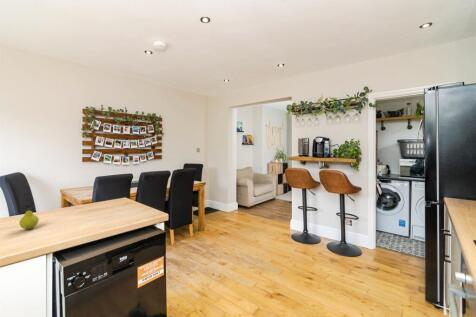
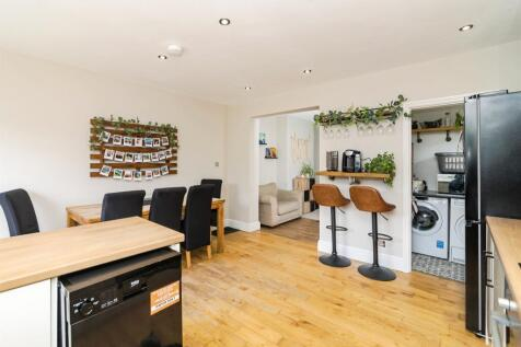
- fruit [18,204,40,231]
